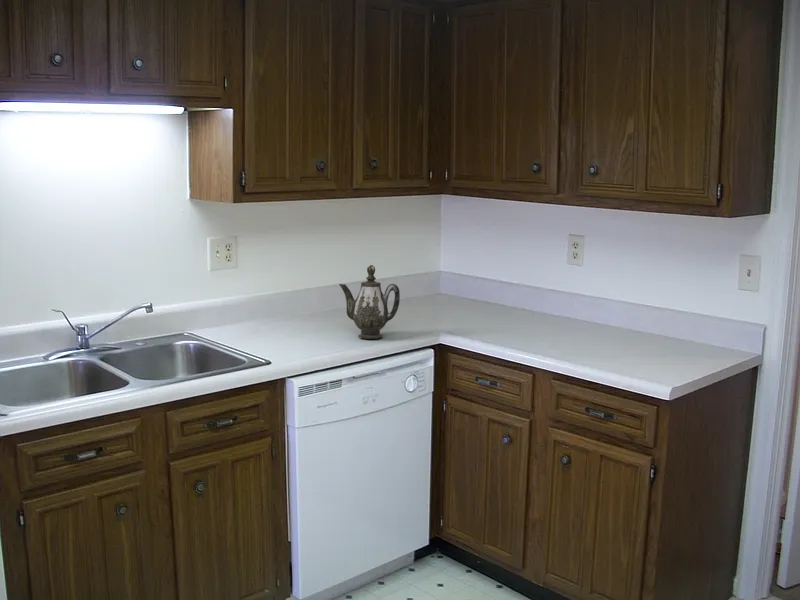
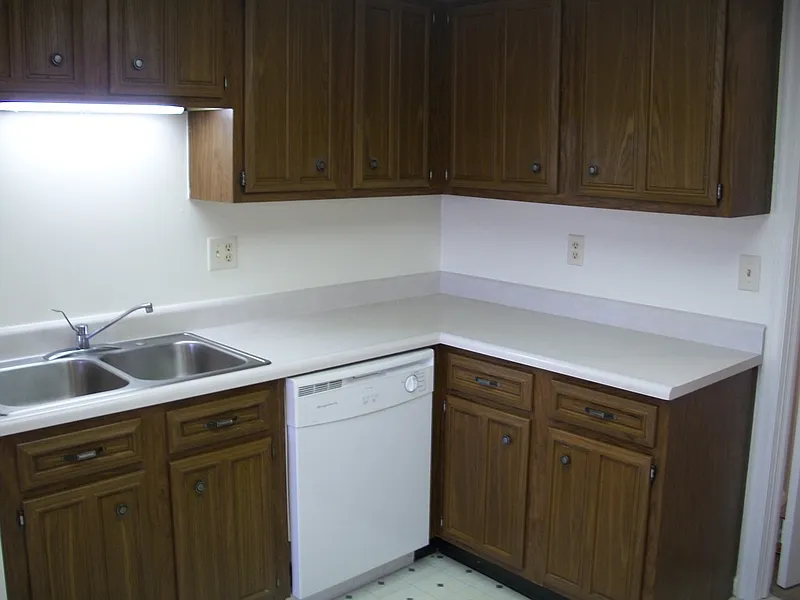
- teapot [338,264,401,340]
